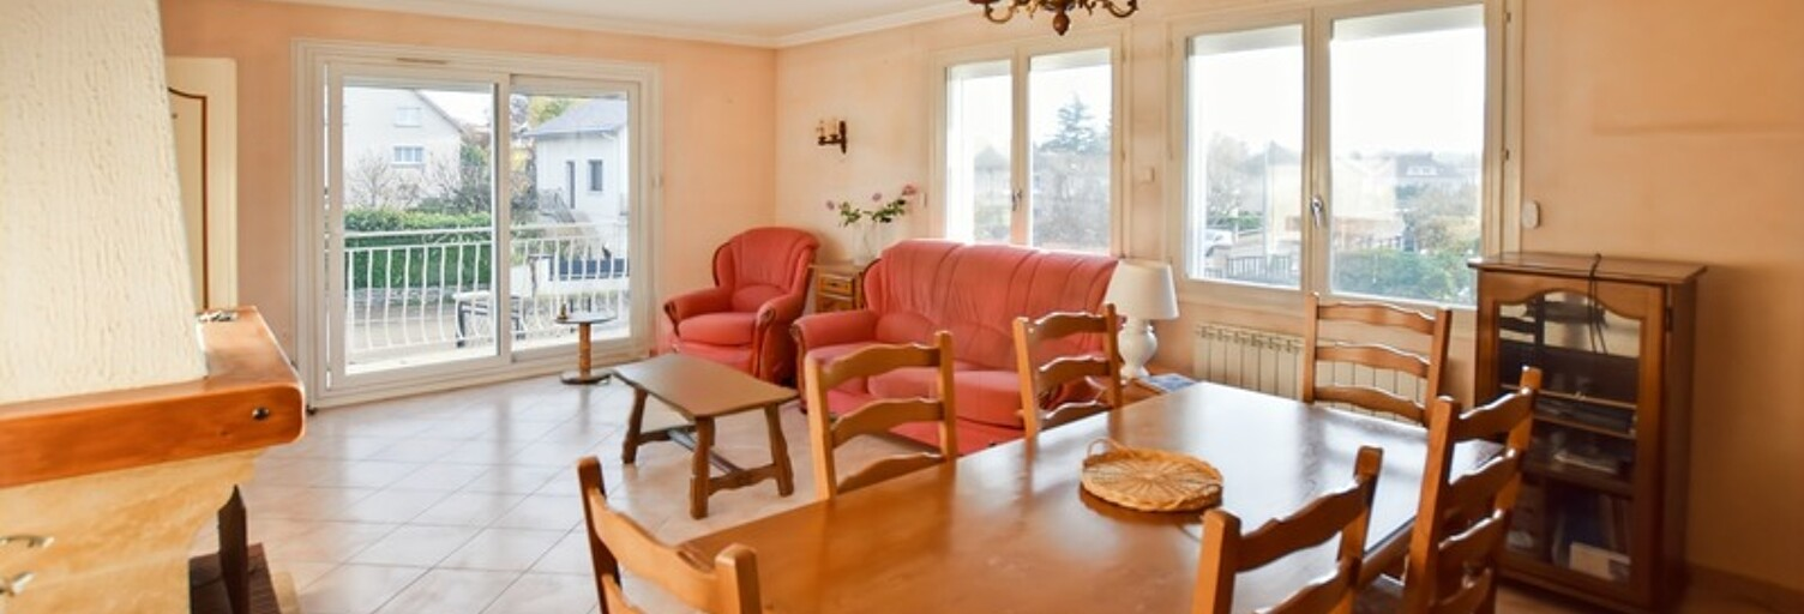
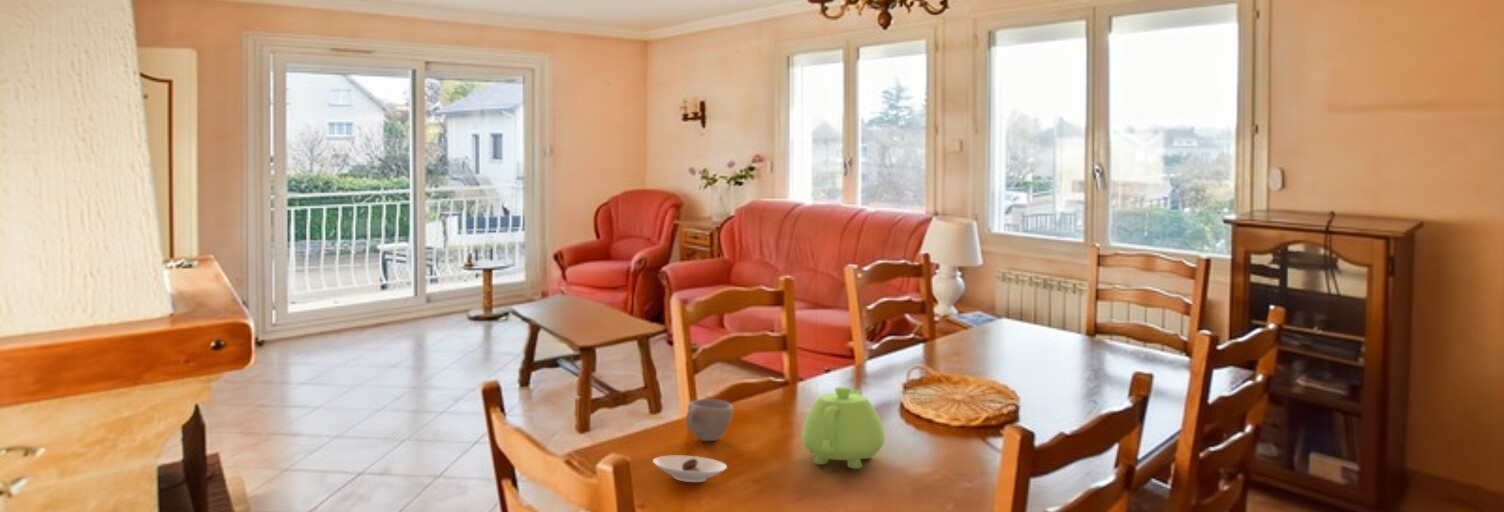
+ teapot [801,385,886,470]
+ saucer [652,454,728,483]
+ cup [685,398,734,442]
